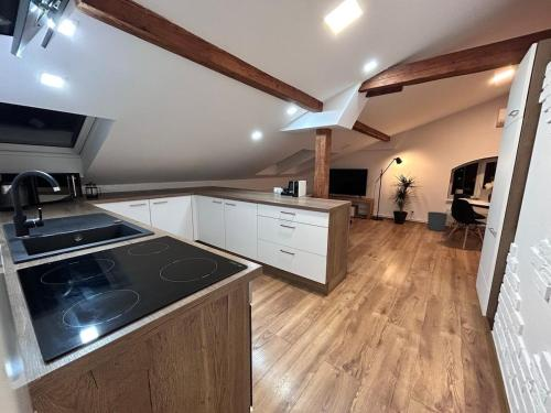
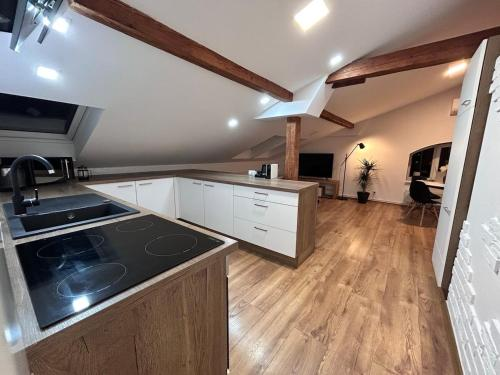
- waste bin [426,210,449,232]
